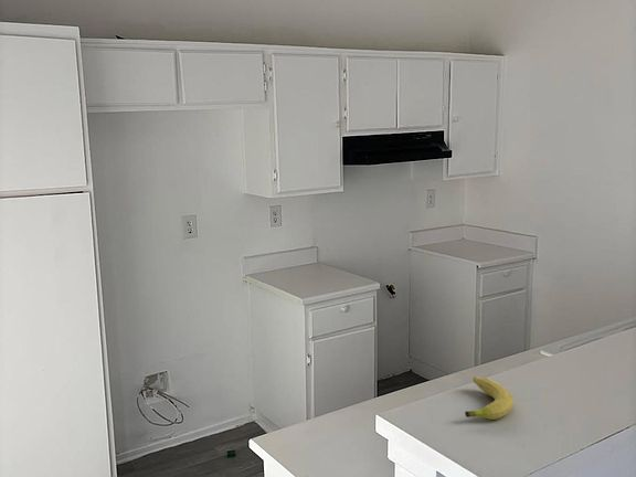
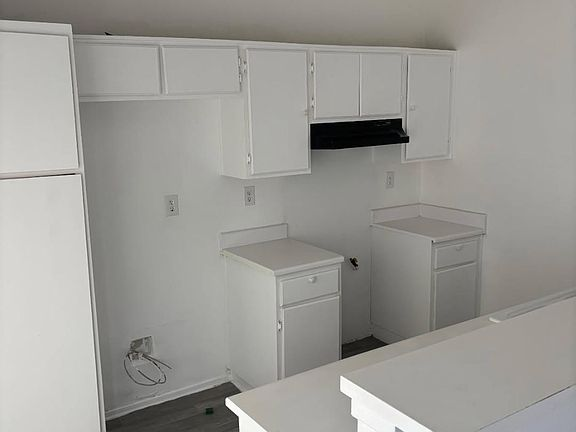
- fruit [464,375,515,421]
